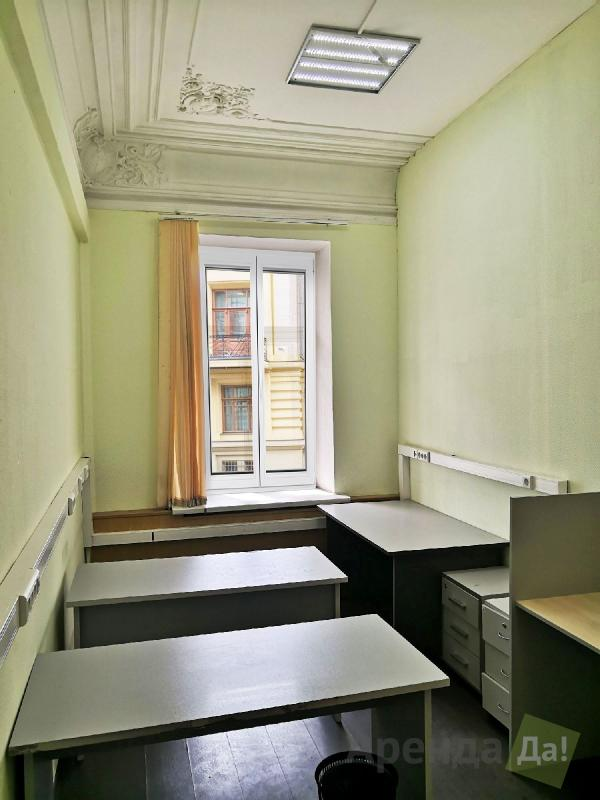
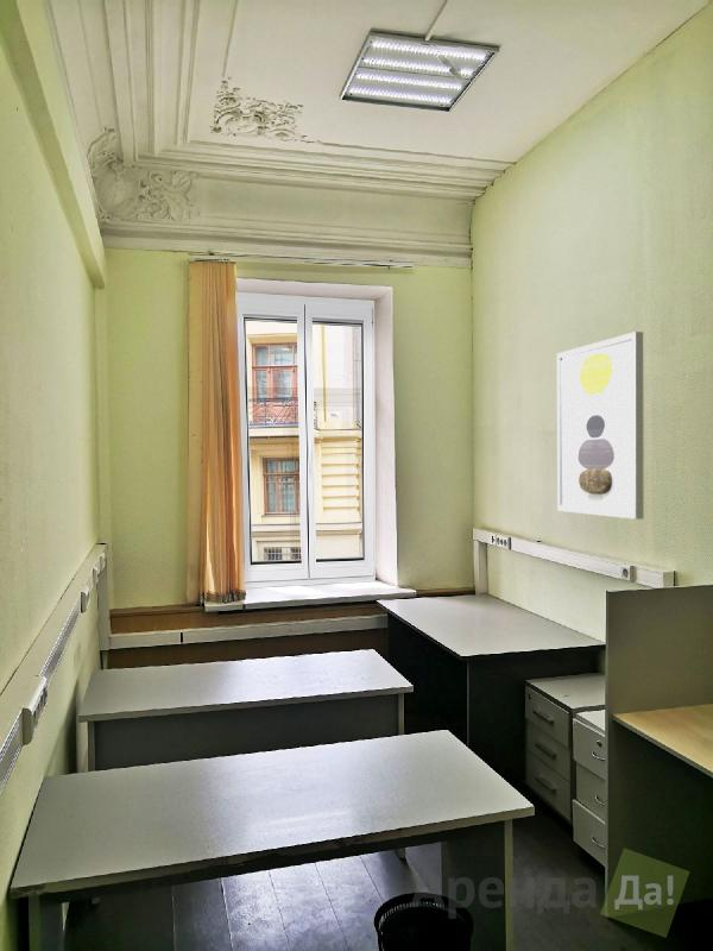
+ wall art [556,330,645,521]
